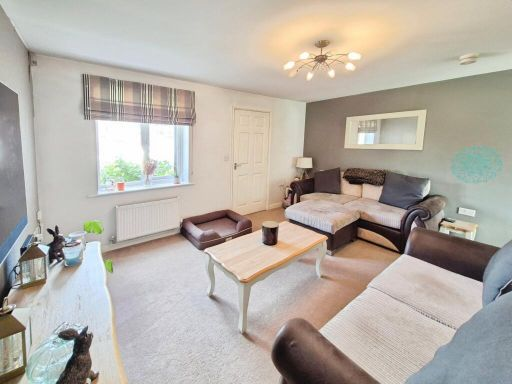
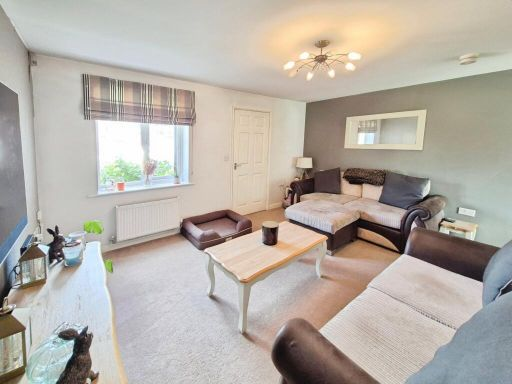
- wall decoration [450,145,504,185]
